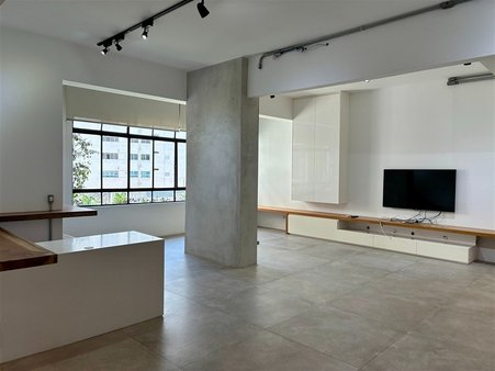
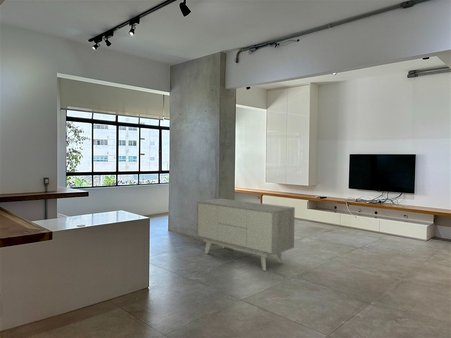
+ sideboard [196,198,296,272]
